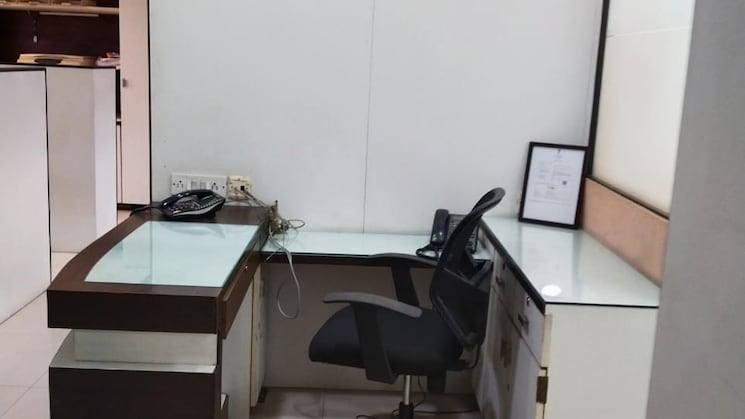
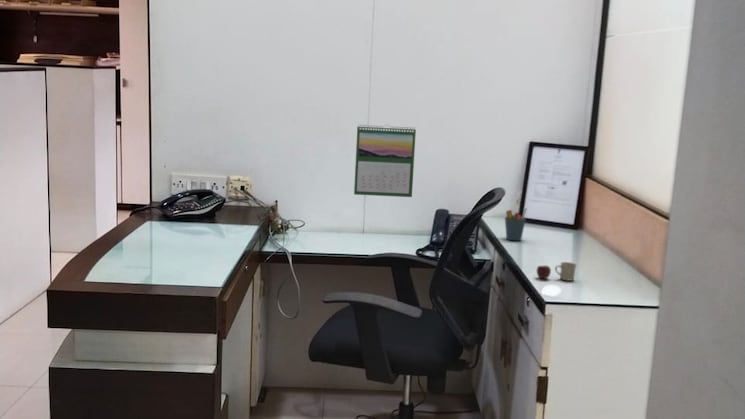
+ calendar [353,124,417,198]
+ pen holder [504,207,528,242]
+ mug [536,261,577,282]
